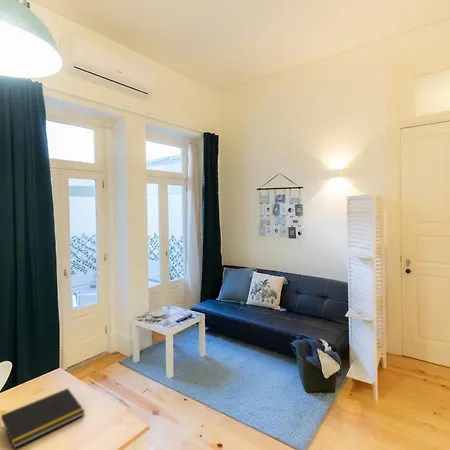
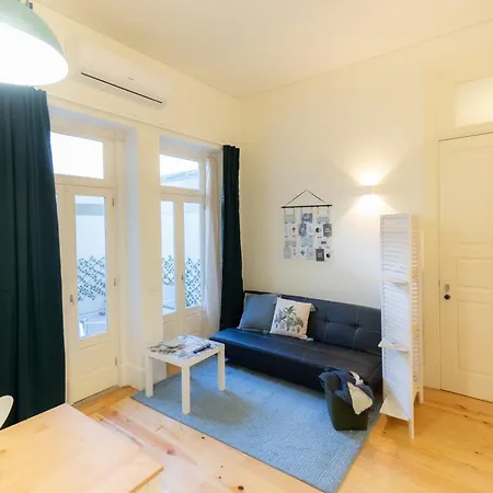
- notepad [0,387,86,449]
